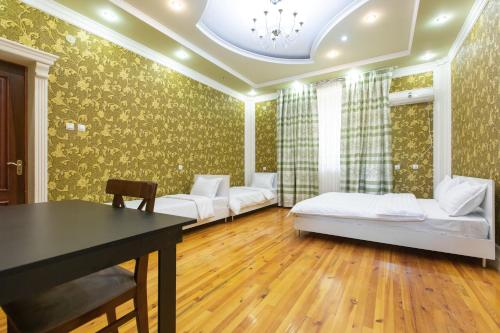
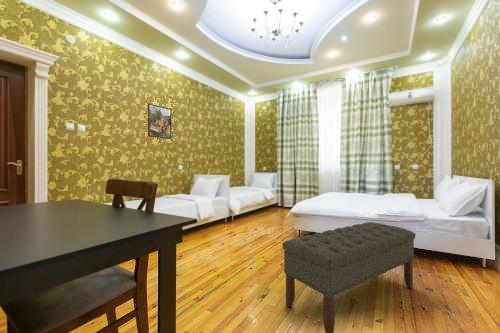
+ bench [281,221,417,333]
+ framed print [147,103,172,140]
